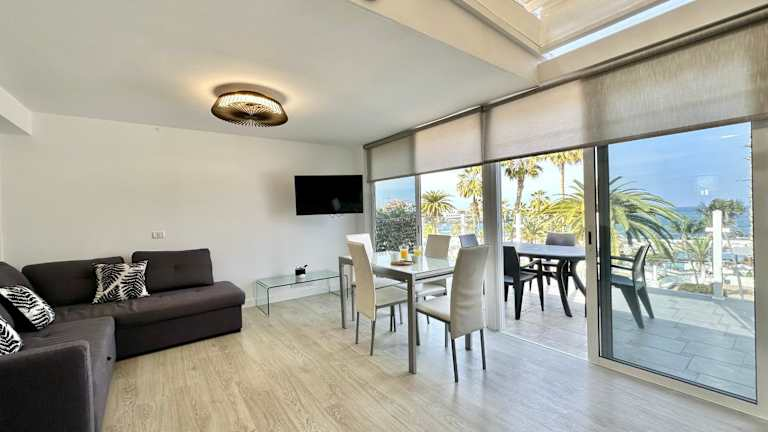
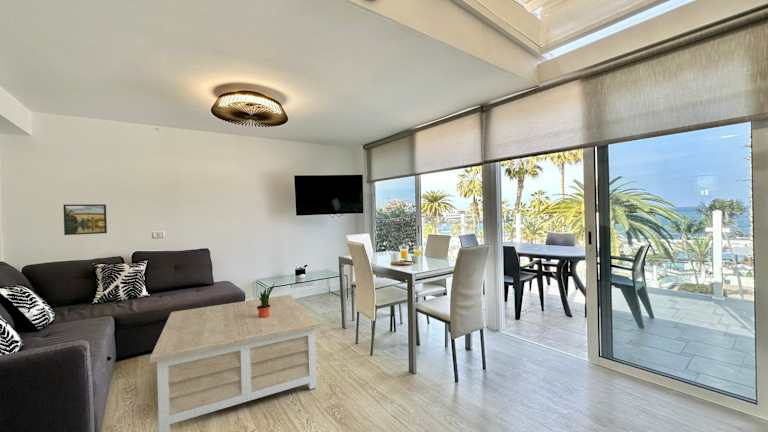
+ potted plant [257,282,276,318]
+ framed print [62,203,108,236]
+ coffee table [149,294,321,432]
